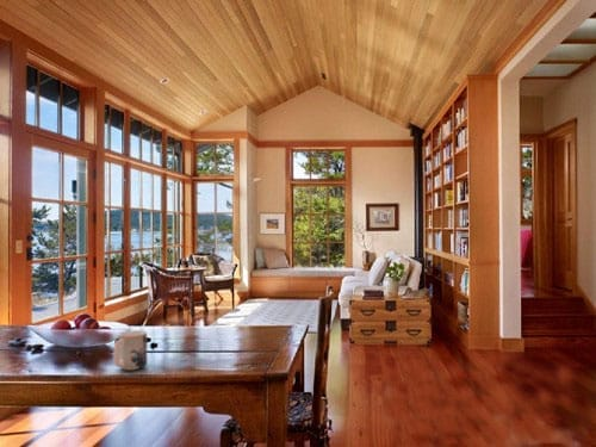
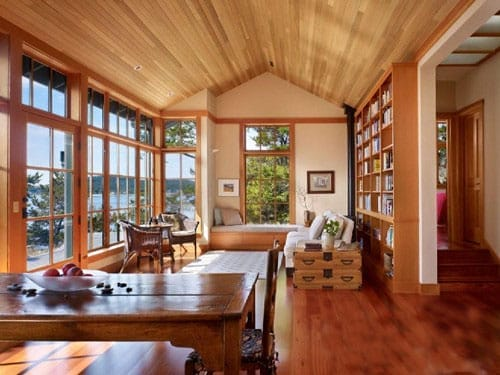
- mug [113,329,148,372]
